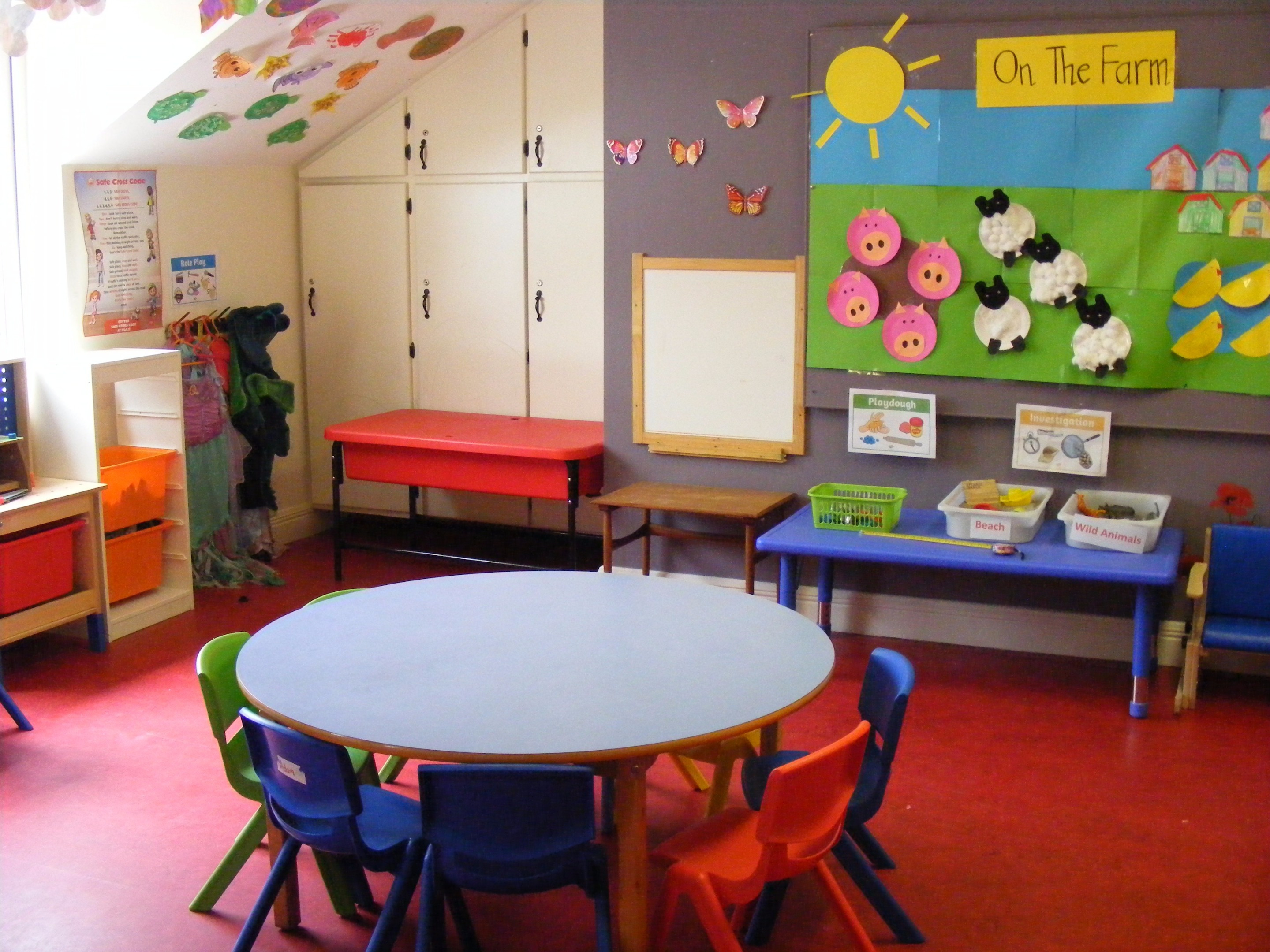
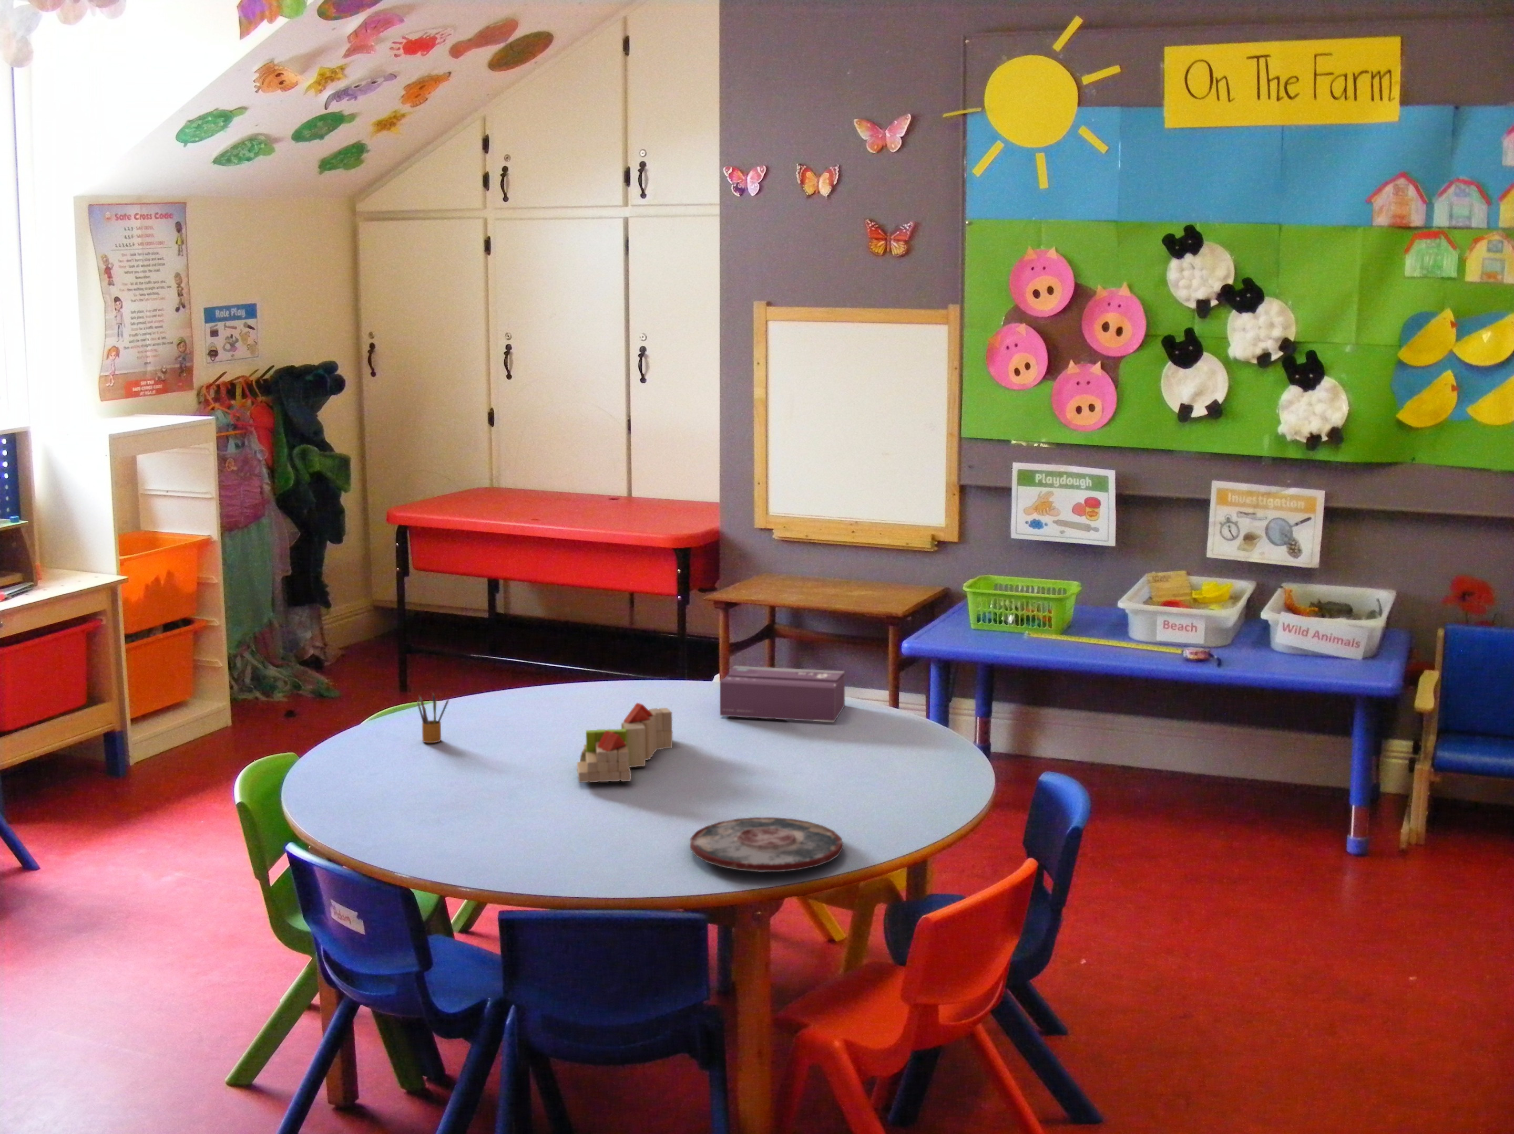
+ tissue box [719,665,846,723]
+ pile of blocks [576,703,672,783]
+ plate [689,817,844,873]
+ pencil box [416,691,449,743]
